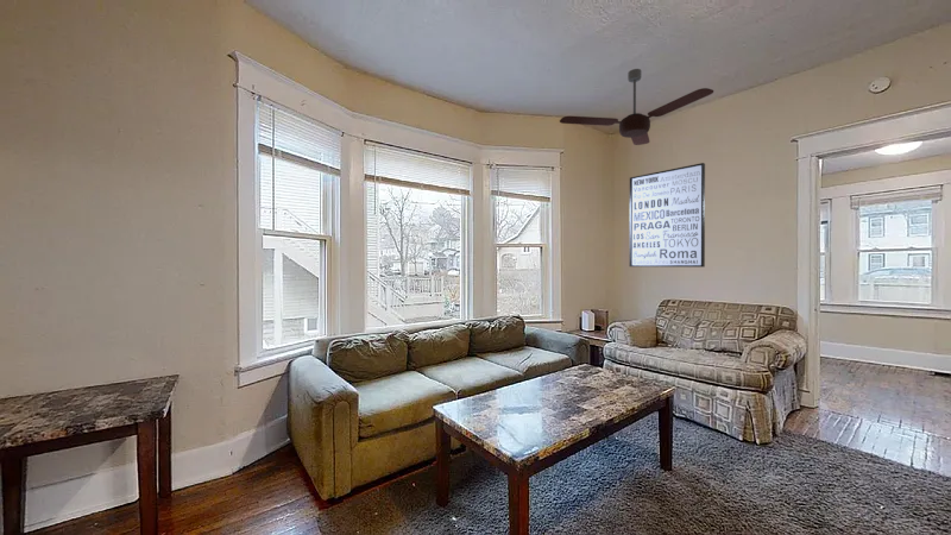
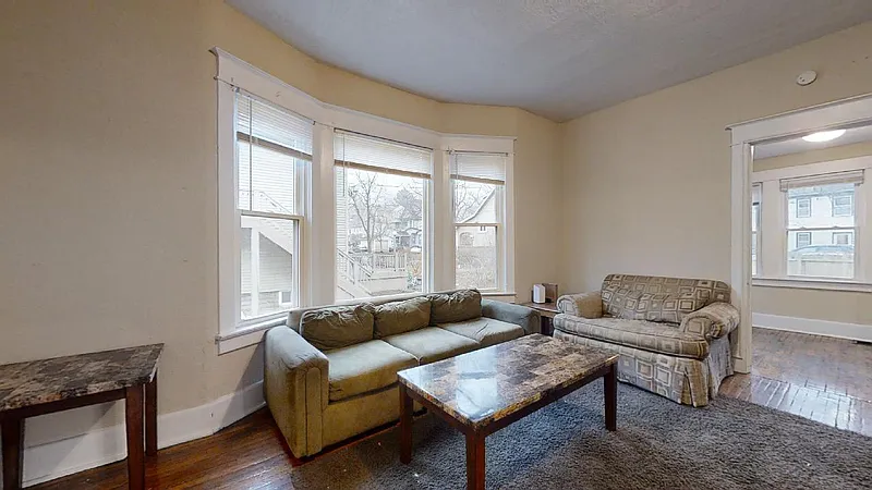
- wall art [629,162,706,269]
- ceiling fan [559,68,714,146]
